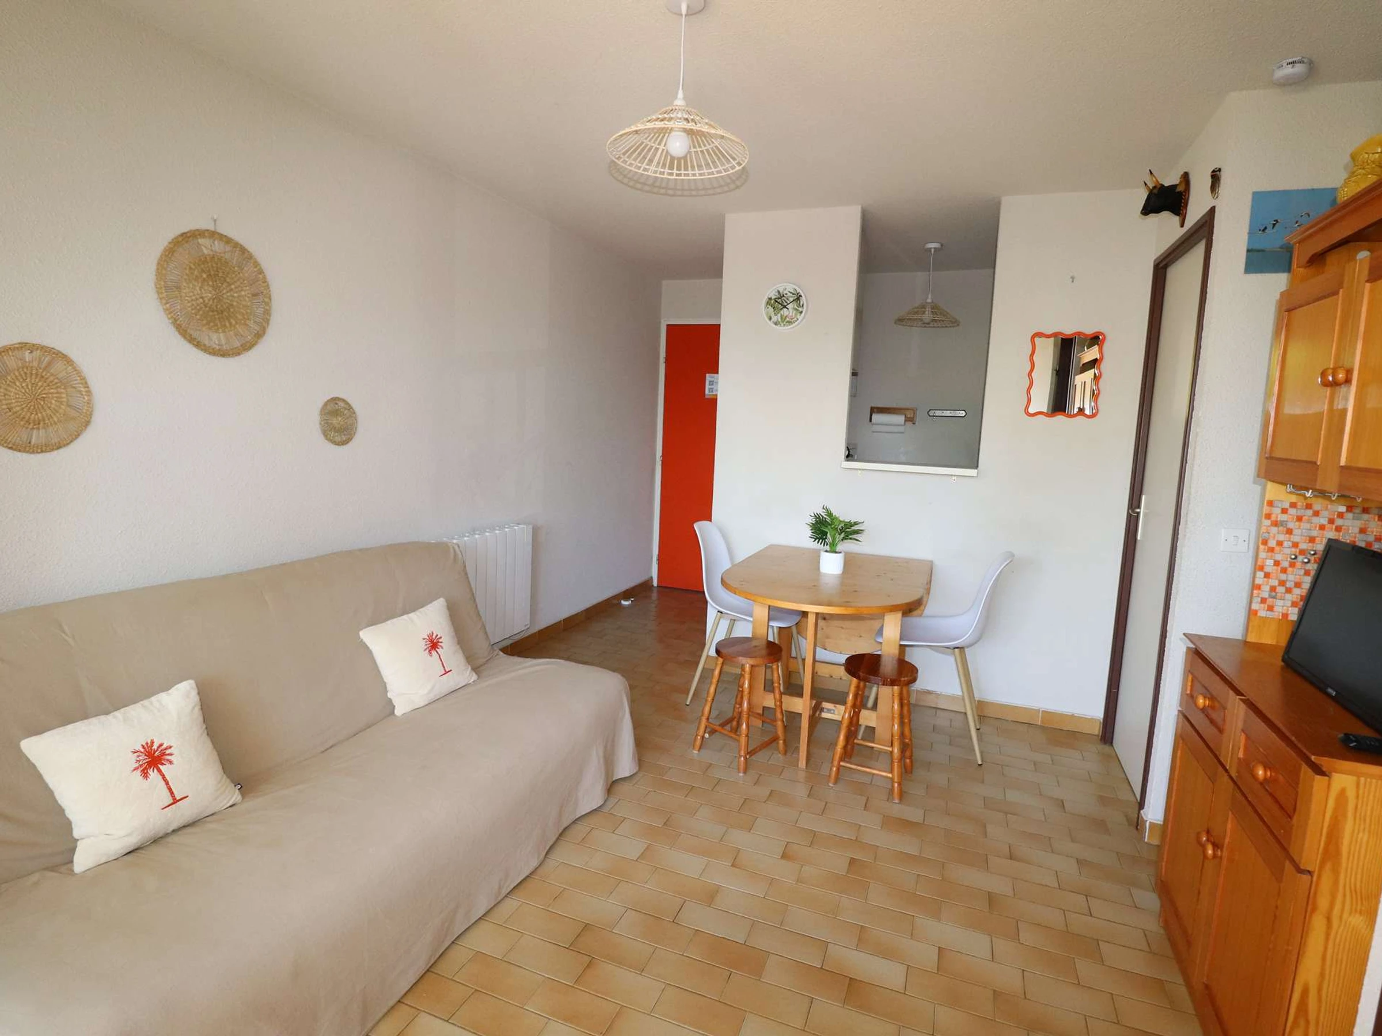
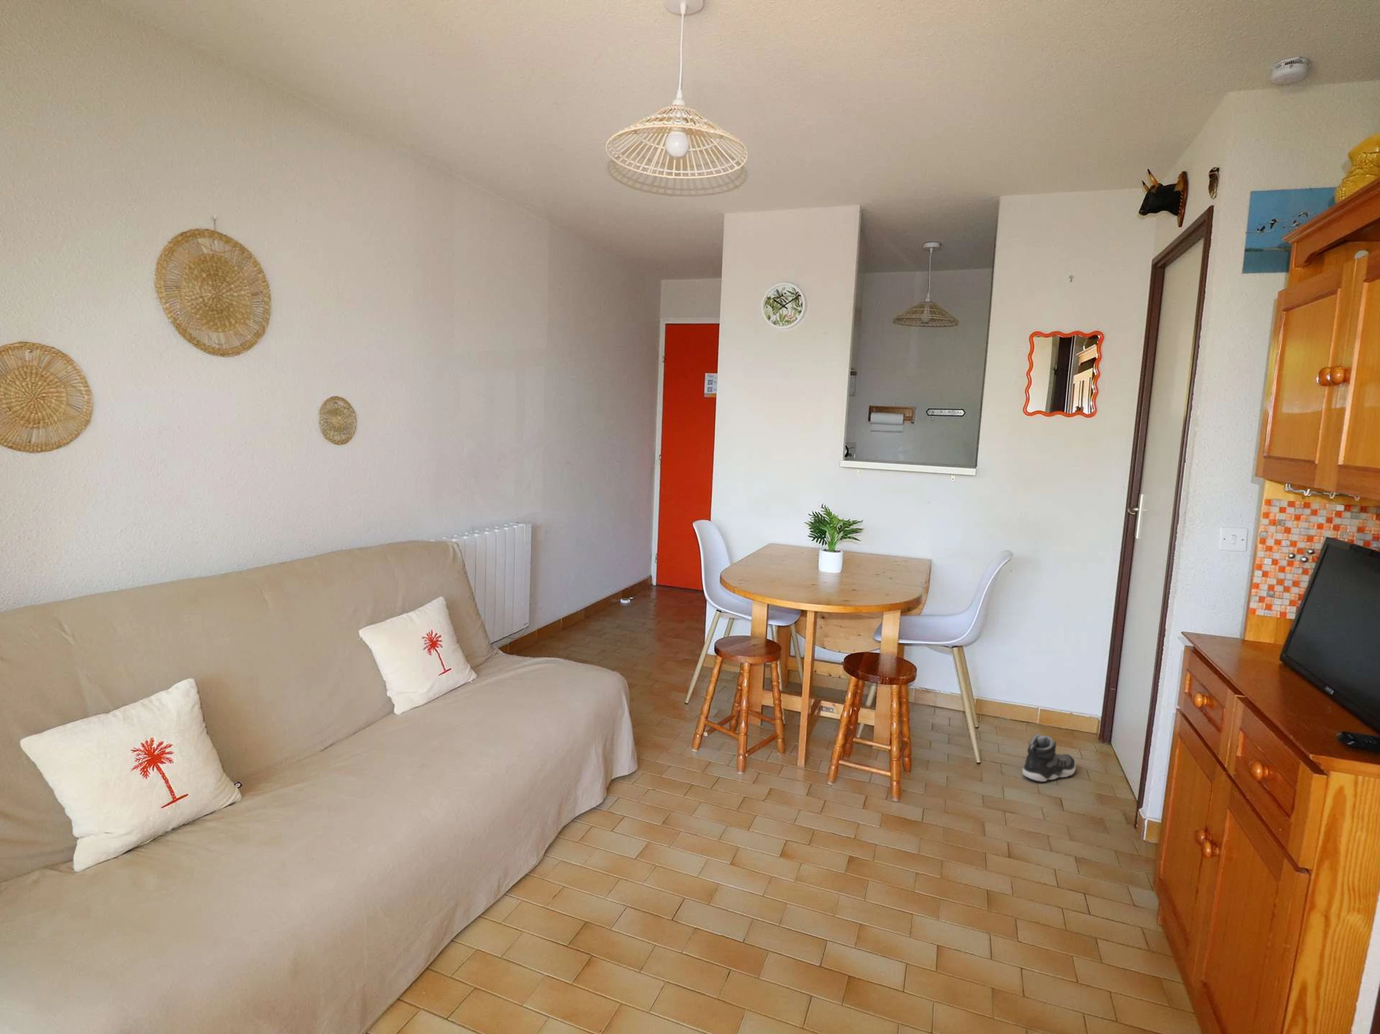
+ sneaker [1021,733,1077,782]
